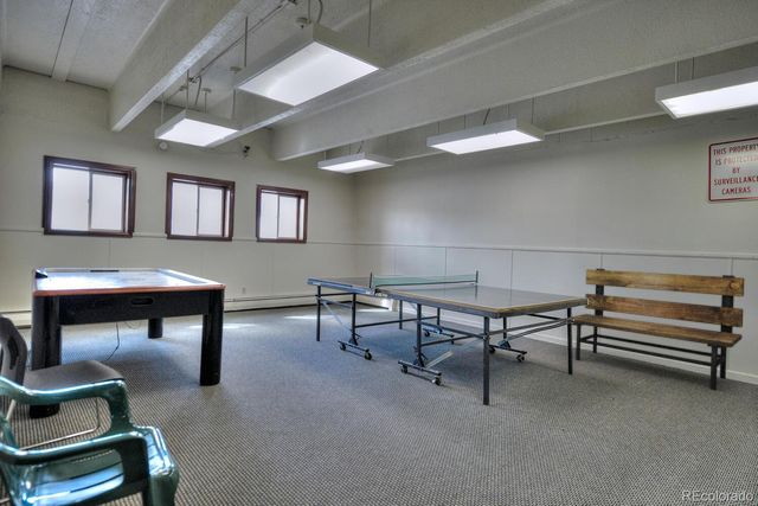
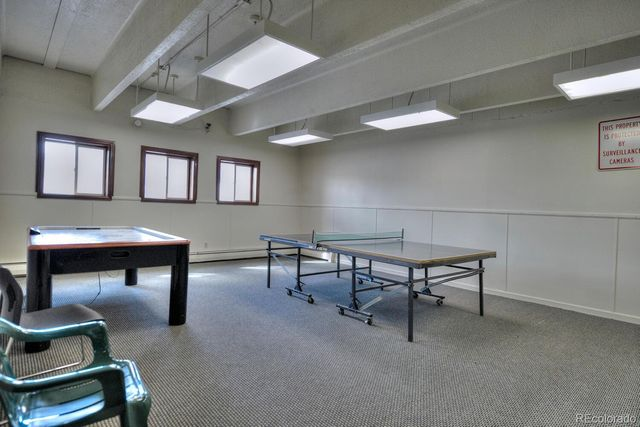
- bench [564,268,746,391]
